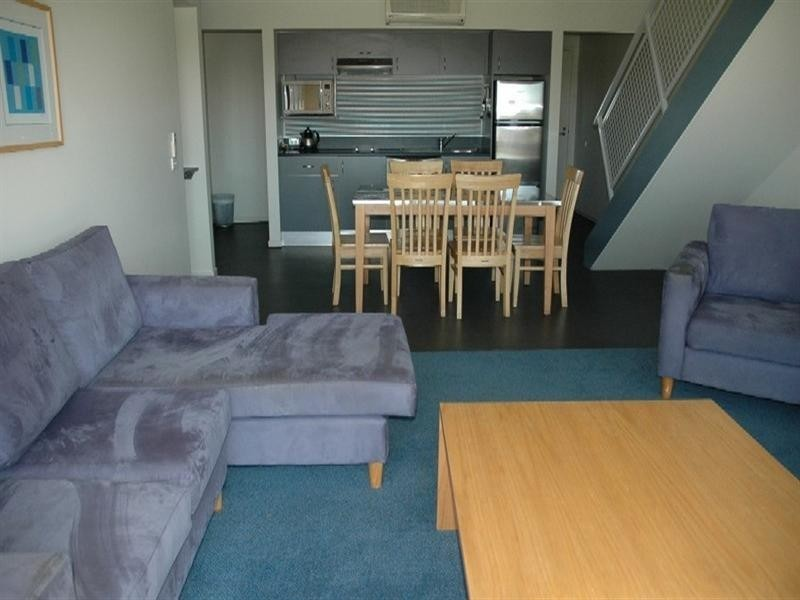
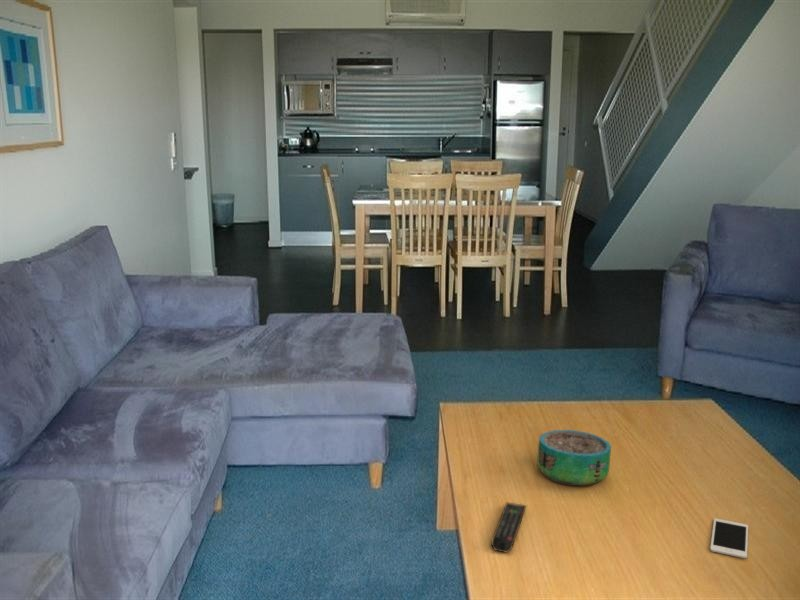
+ remote control [490,502,527,554]
+ decorative bowl [536,429,612,487]
+ cell phone [709,518,749,559]
